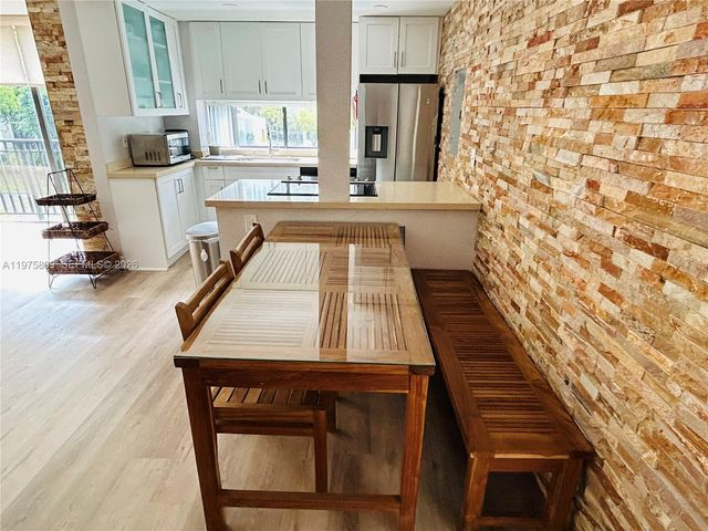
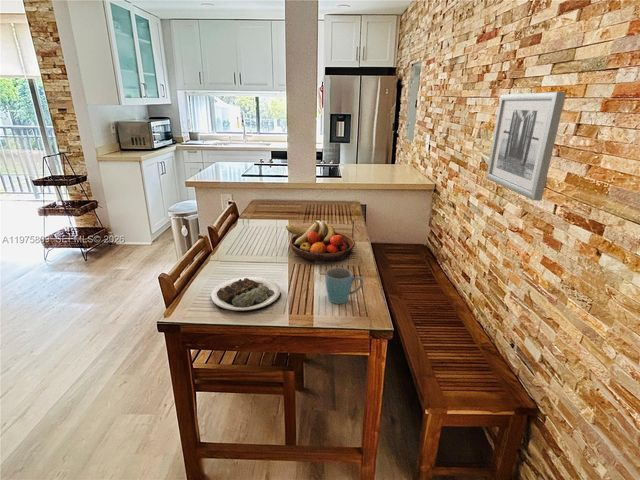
+ mug [325,267,364,305]
+ wall art [485,91,567,202]
+ fruit bowl [285,220,356,262]
+ plate [210,276,282,314]
